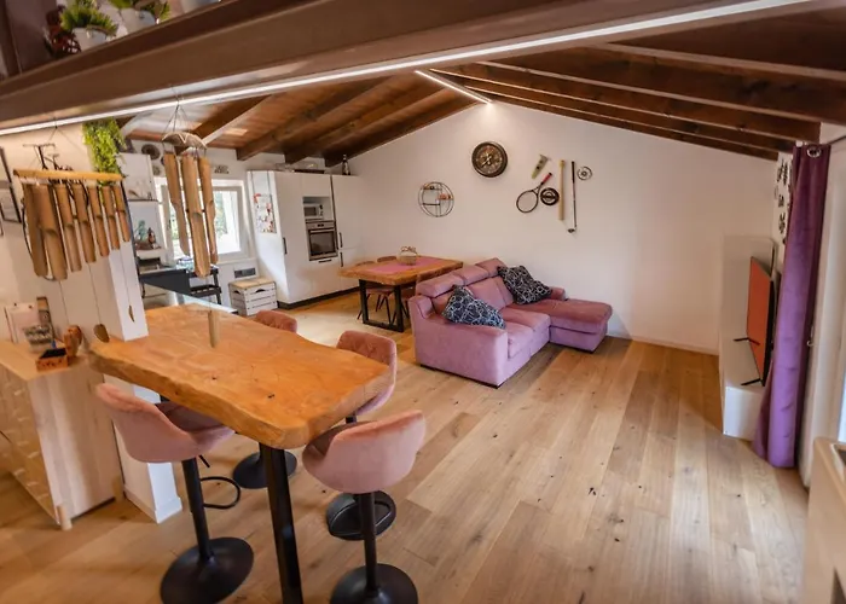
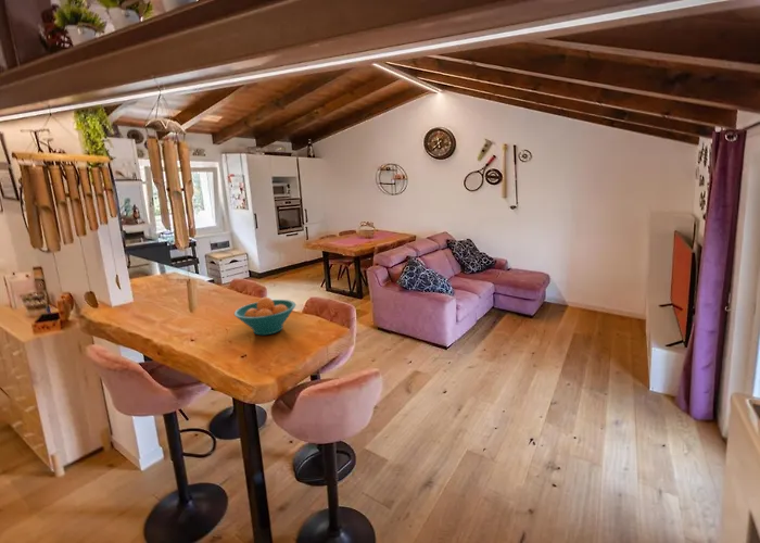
+ fruit bowl [233,296,296,337]
